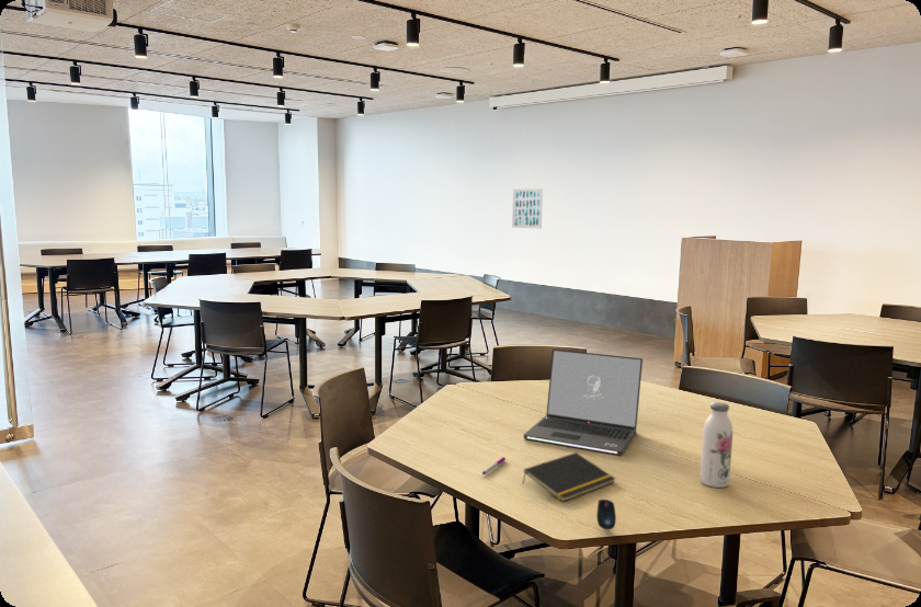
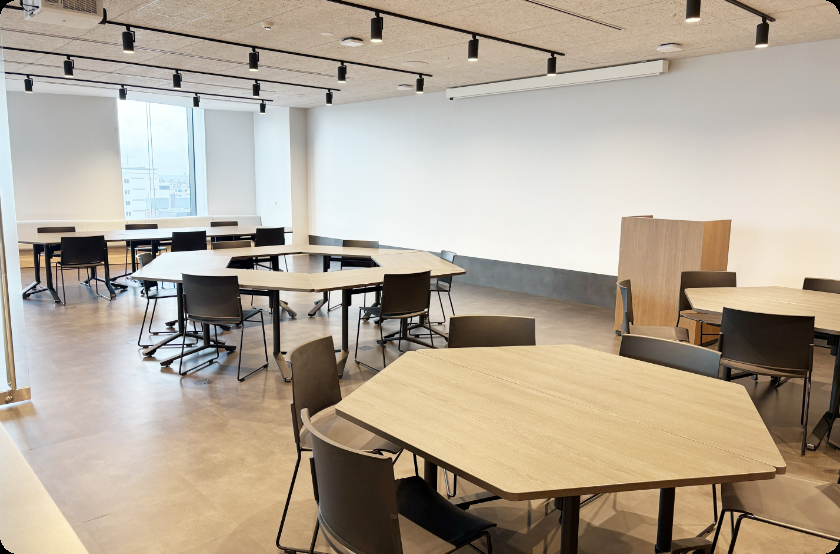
- mouse [595,499,617,530]
- laptop [522,348,644,456]
- notepad [522,451,616,503]
- wall art [511,187,544,230]
- pen [481,456,507,476]
- water bottle [700,401,734,489]
